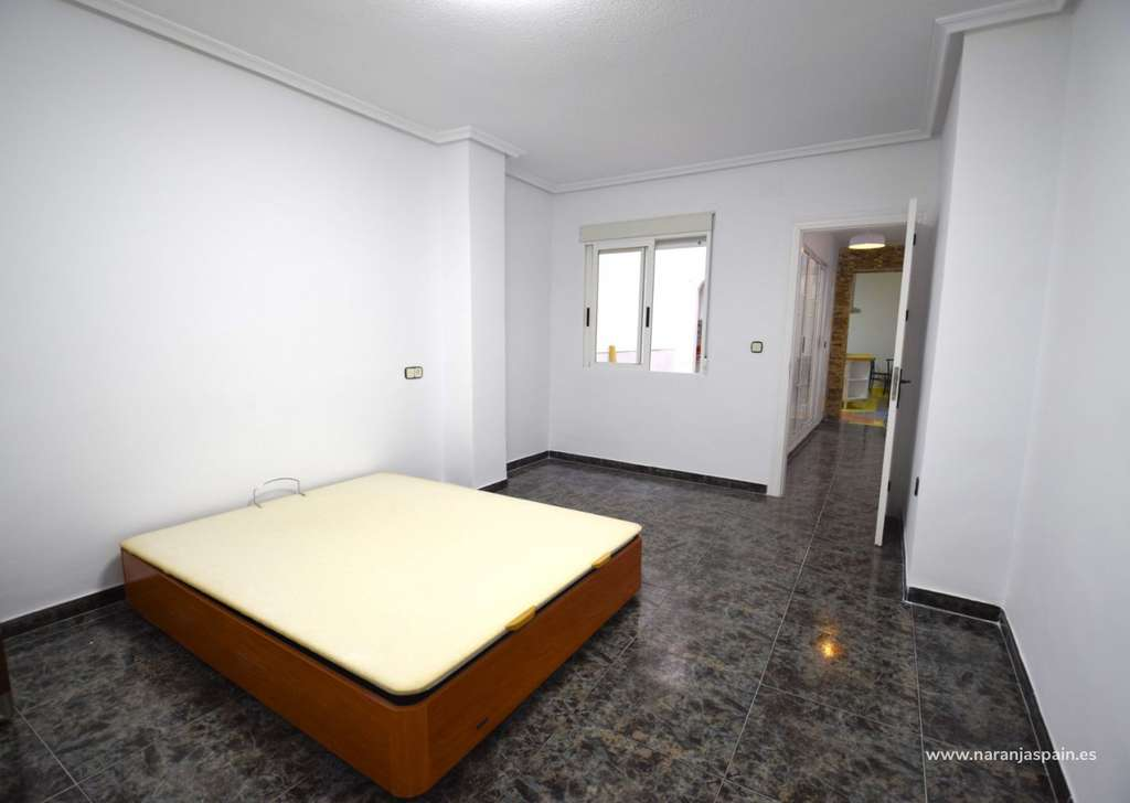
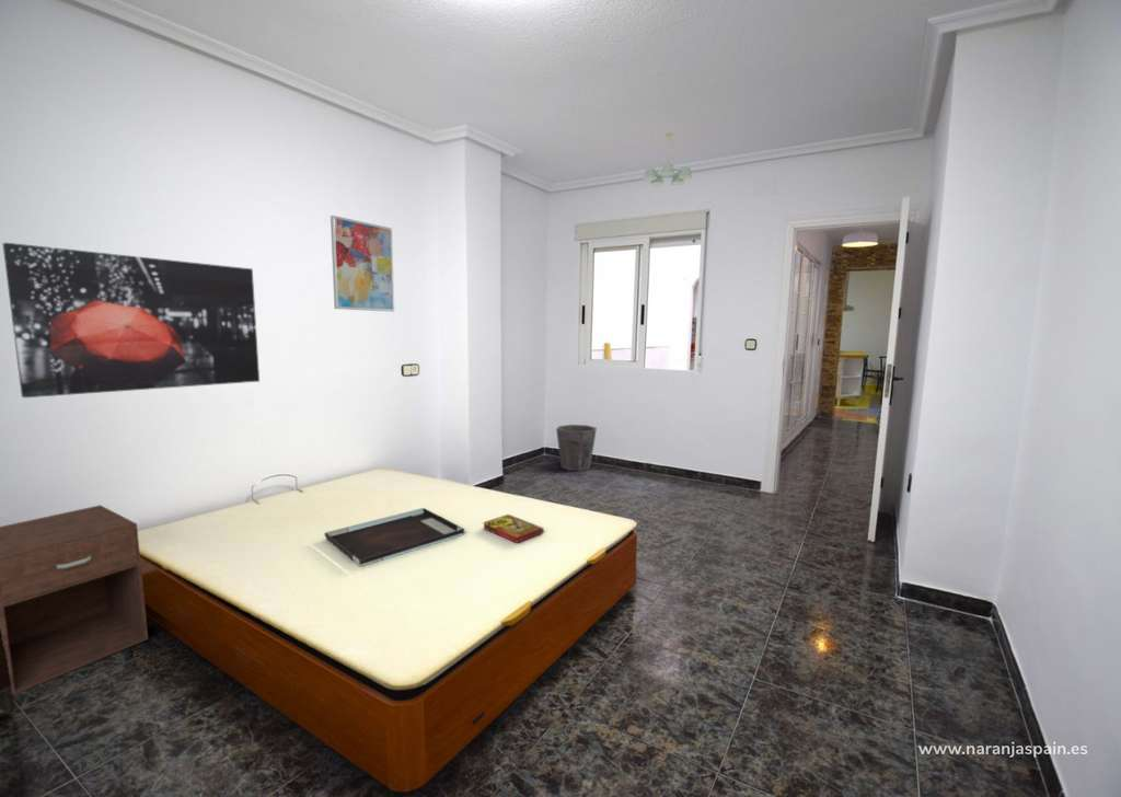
+ tray [324,507,465,568]
+ wall art [2,242,261,399]
+ wall art [330,215,395,313]
+ ceiling light fixture [643,131,693,187]
+ nightstand [0,504,149,696]
+ book [482,513,545,544]
+ waste bin [555,424,598,472]
